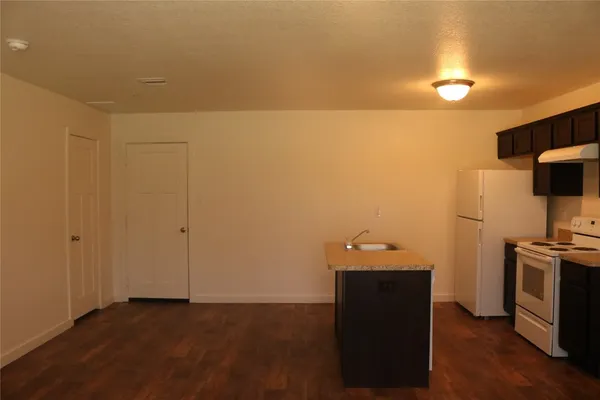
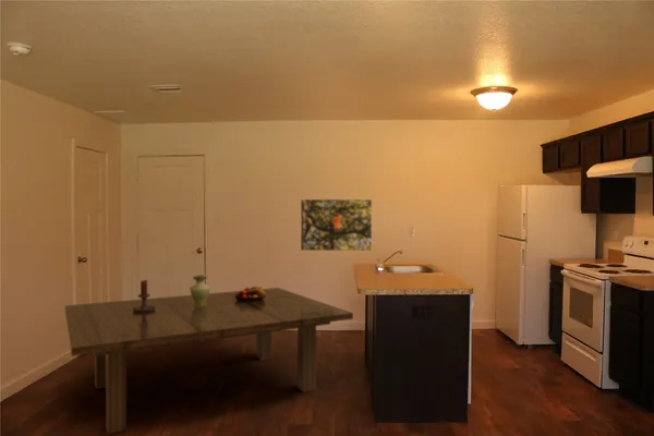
+ dining table [63,287,354,435]
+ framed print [300,198,373,252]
+ vase [189,274,211,306]
+ fruit bowl [234,284,266,303]
+ candle holder [132,279,156,312]
